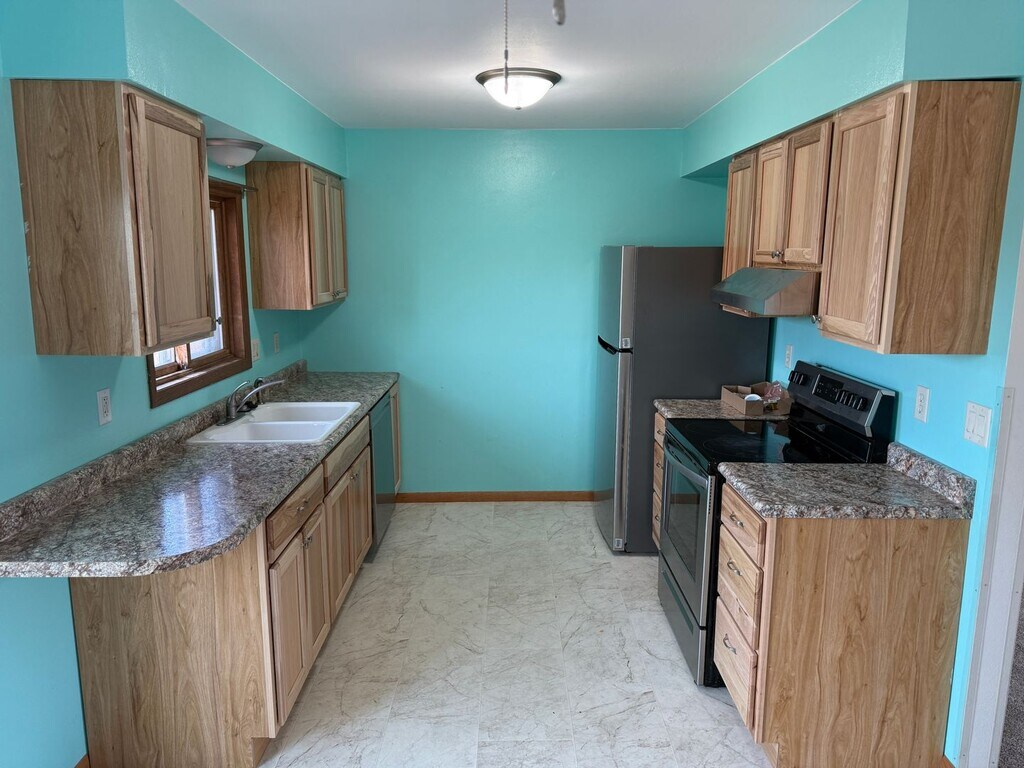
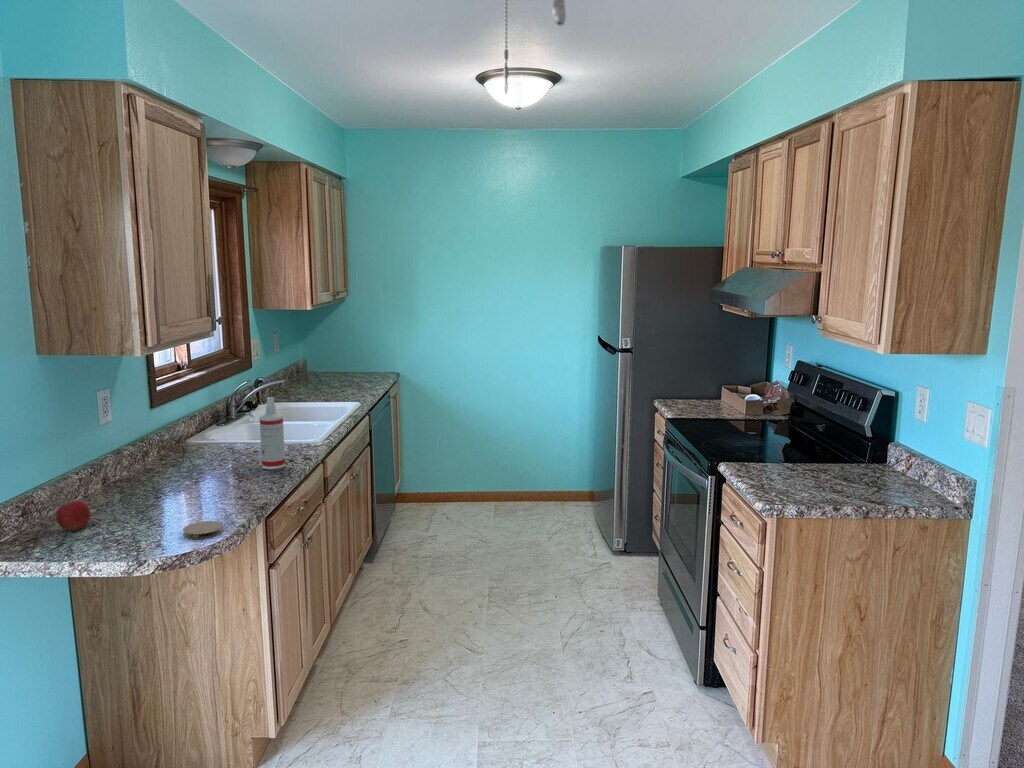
+ coaster [182,520,224,540]
+ spray bottle [259,396,286,470]
+ apple [55,500,91,532]
